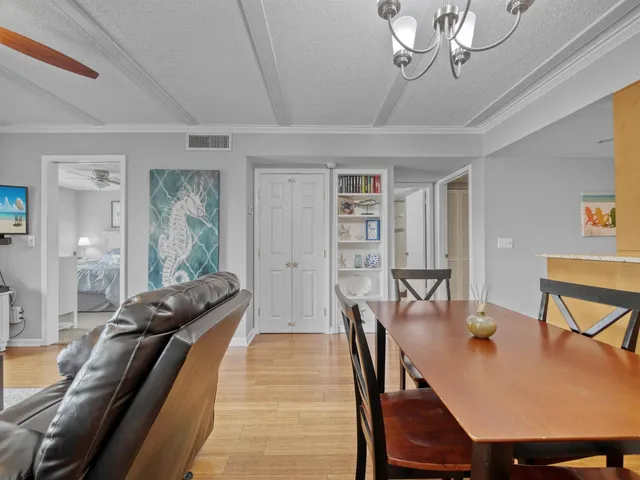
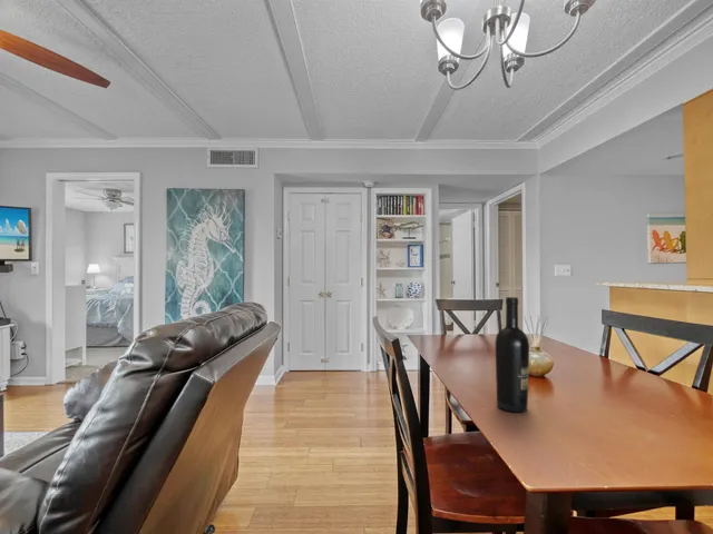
+ wine bottle [495,296,530,414]
